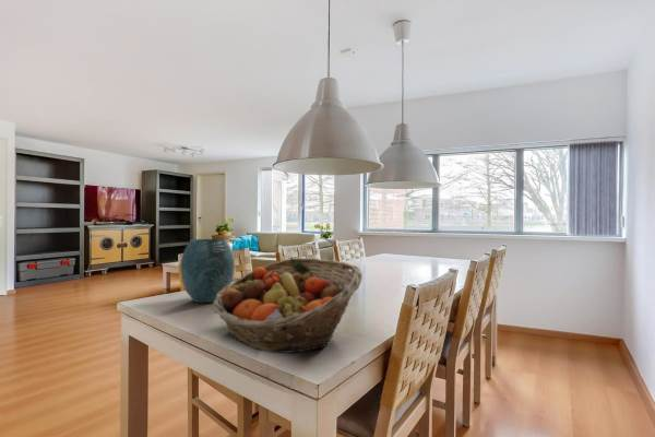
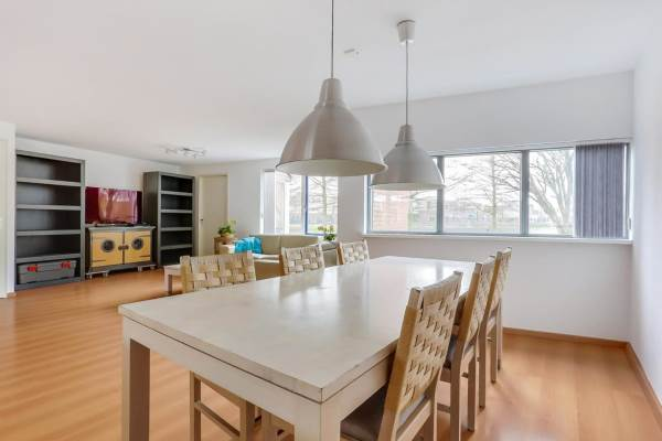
- vase [180,238,236,304]
- fruit basket [212,257,364,354]
